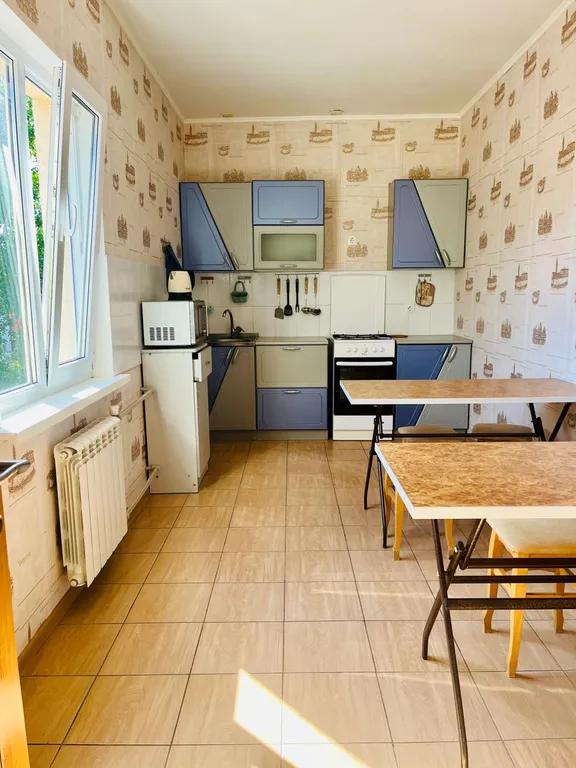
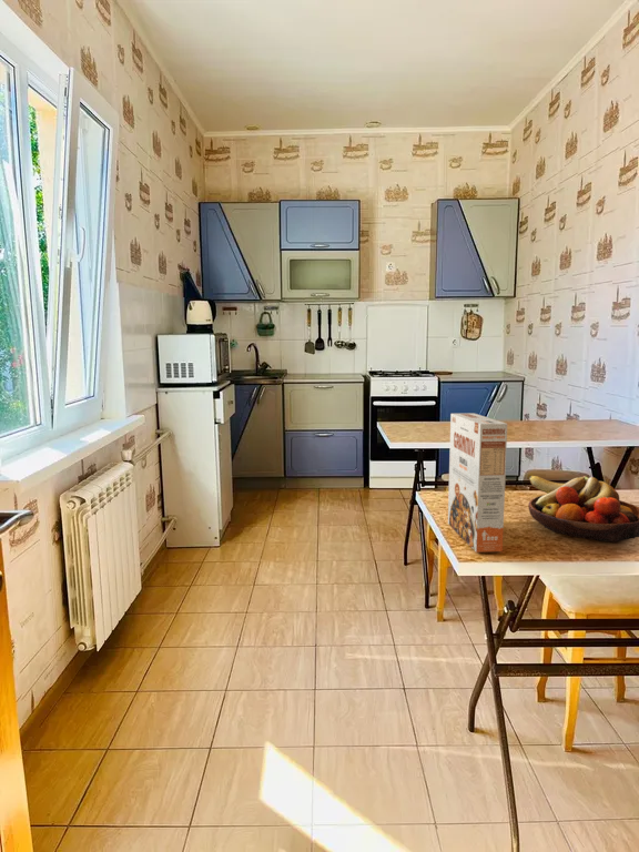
+ fruit bowl [527,475,639,542]
+ cereal box [447,413,508,554]
